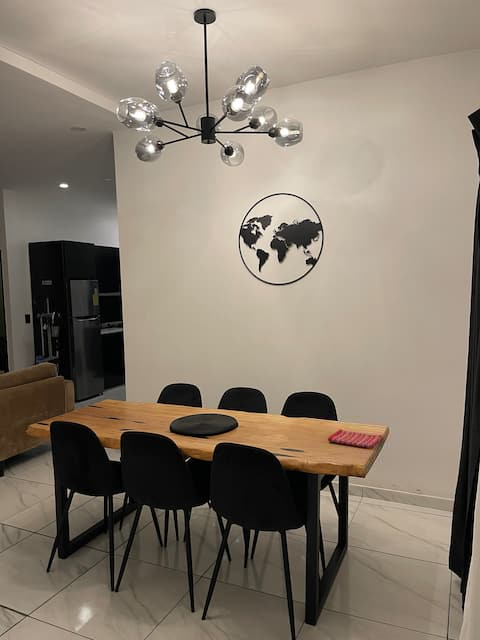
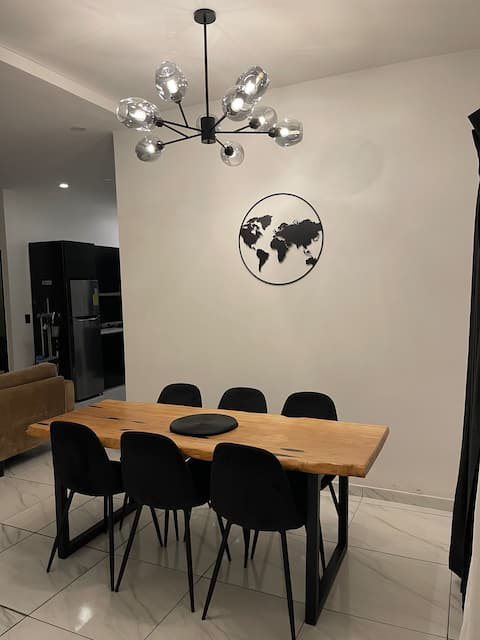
- dish towel [327,428,385,449]
